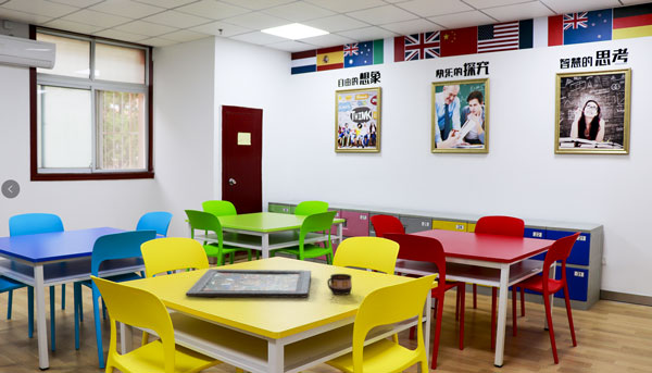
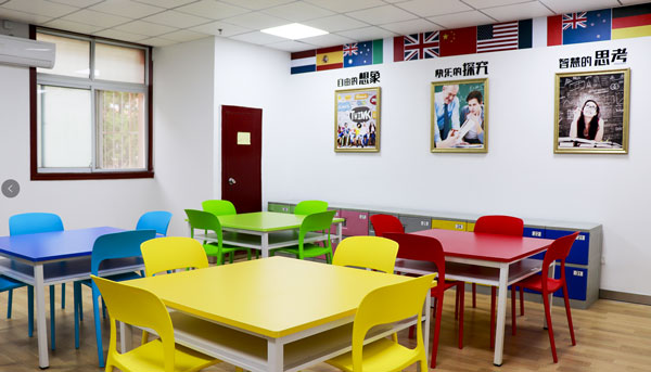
- board game [185,268,312,298]
- cup [326,273,353,296]
